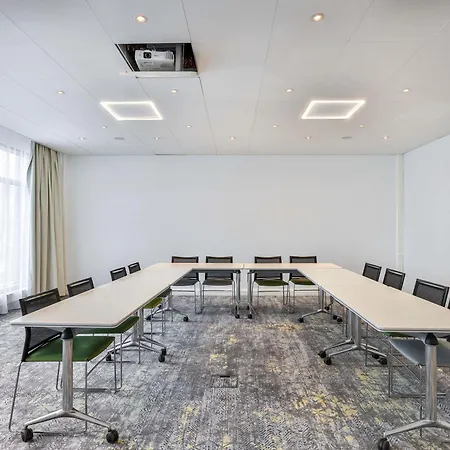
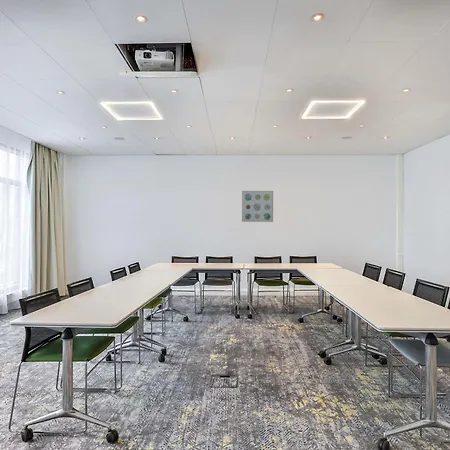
+ wall art [241,190,274,223]
